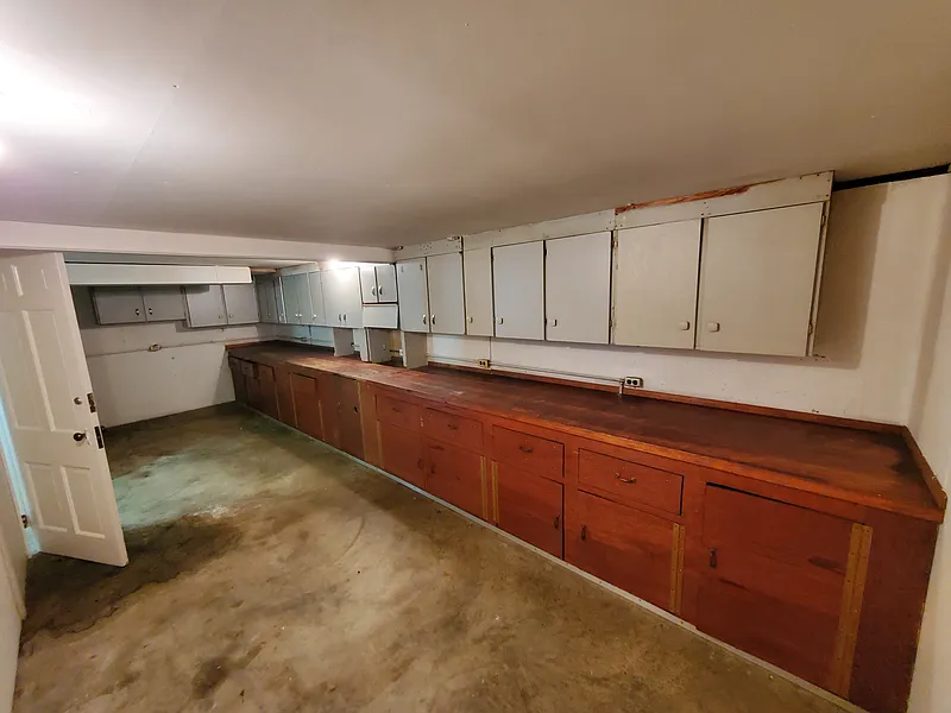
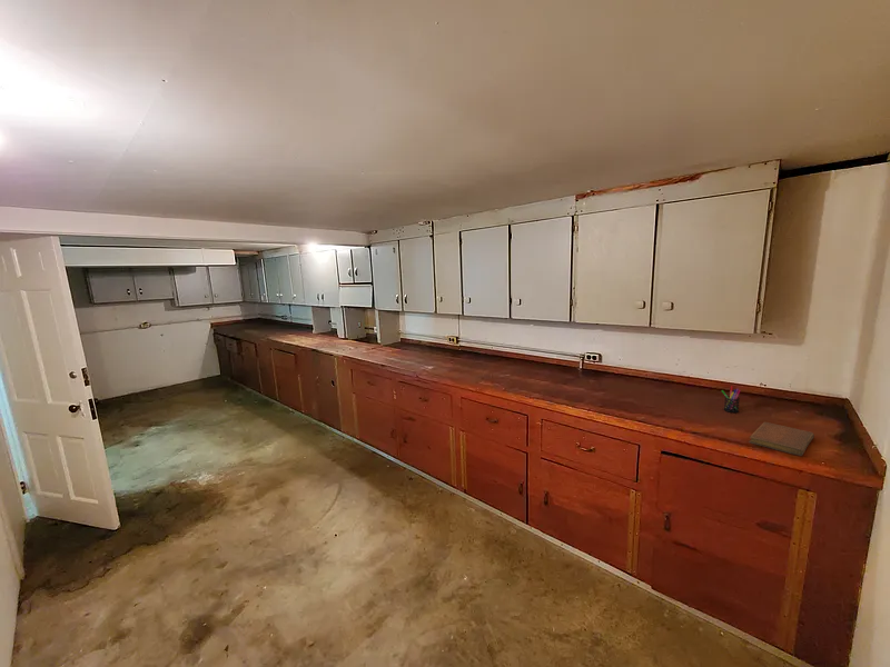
+ notebook [748,421,815,457]
+ pen holder [720,385,742,414]
